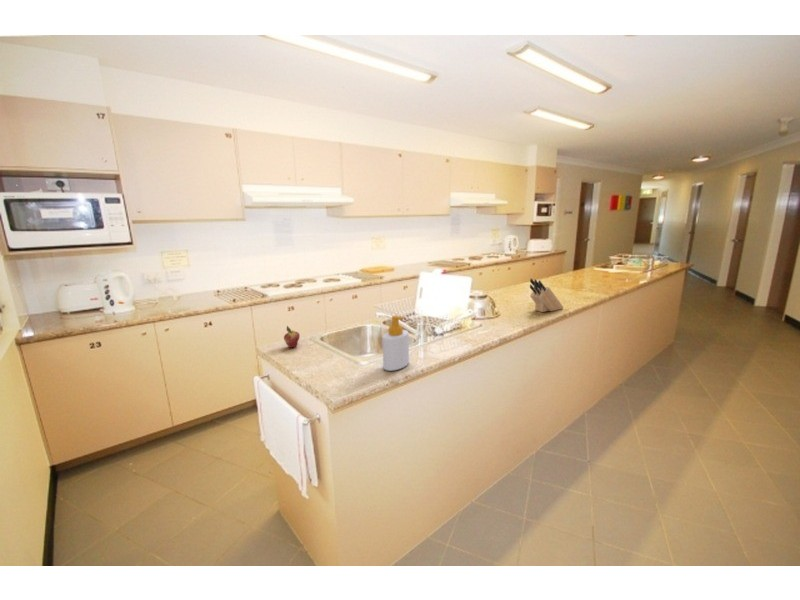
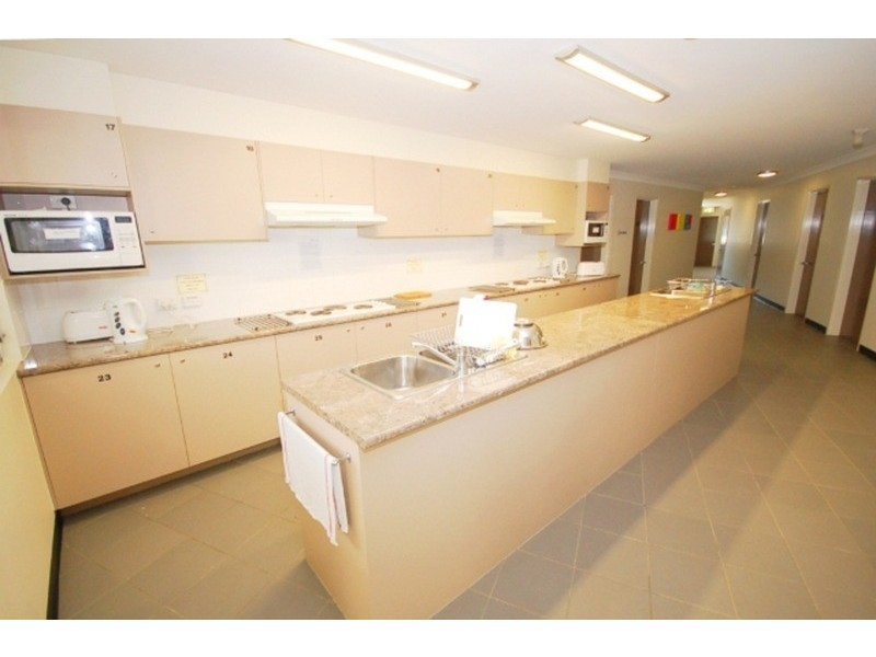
- knife block [529,278,564,313]
- soap bottle [381,314,410,372]
- fruit [283,325,301,349]
